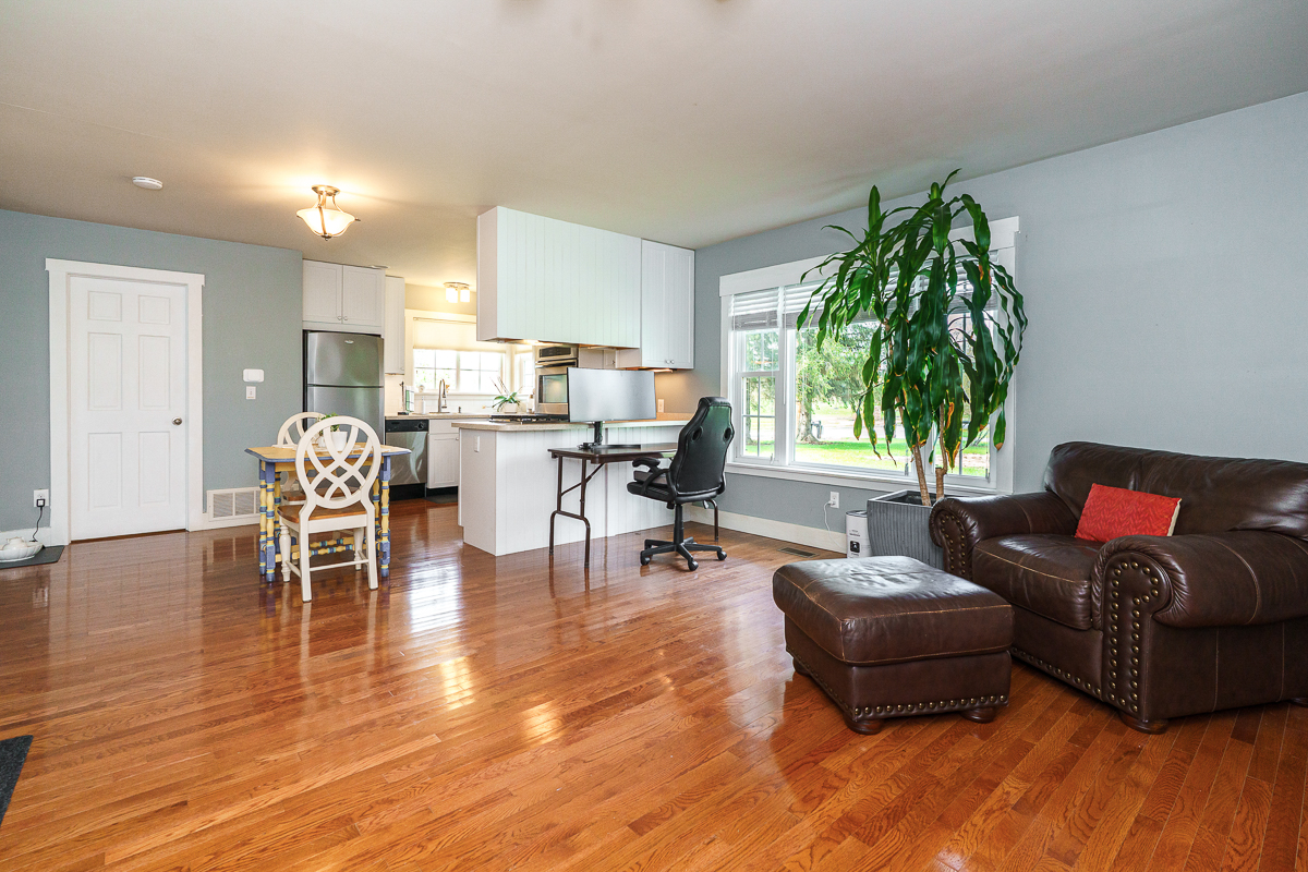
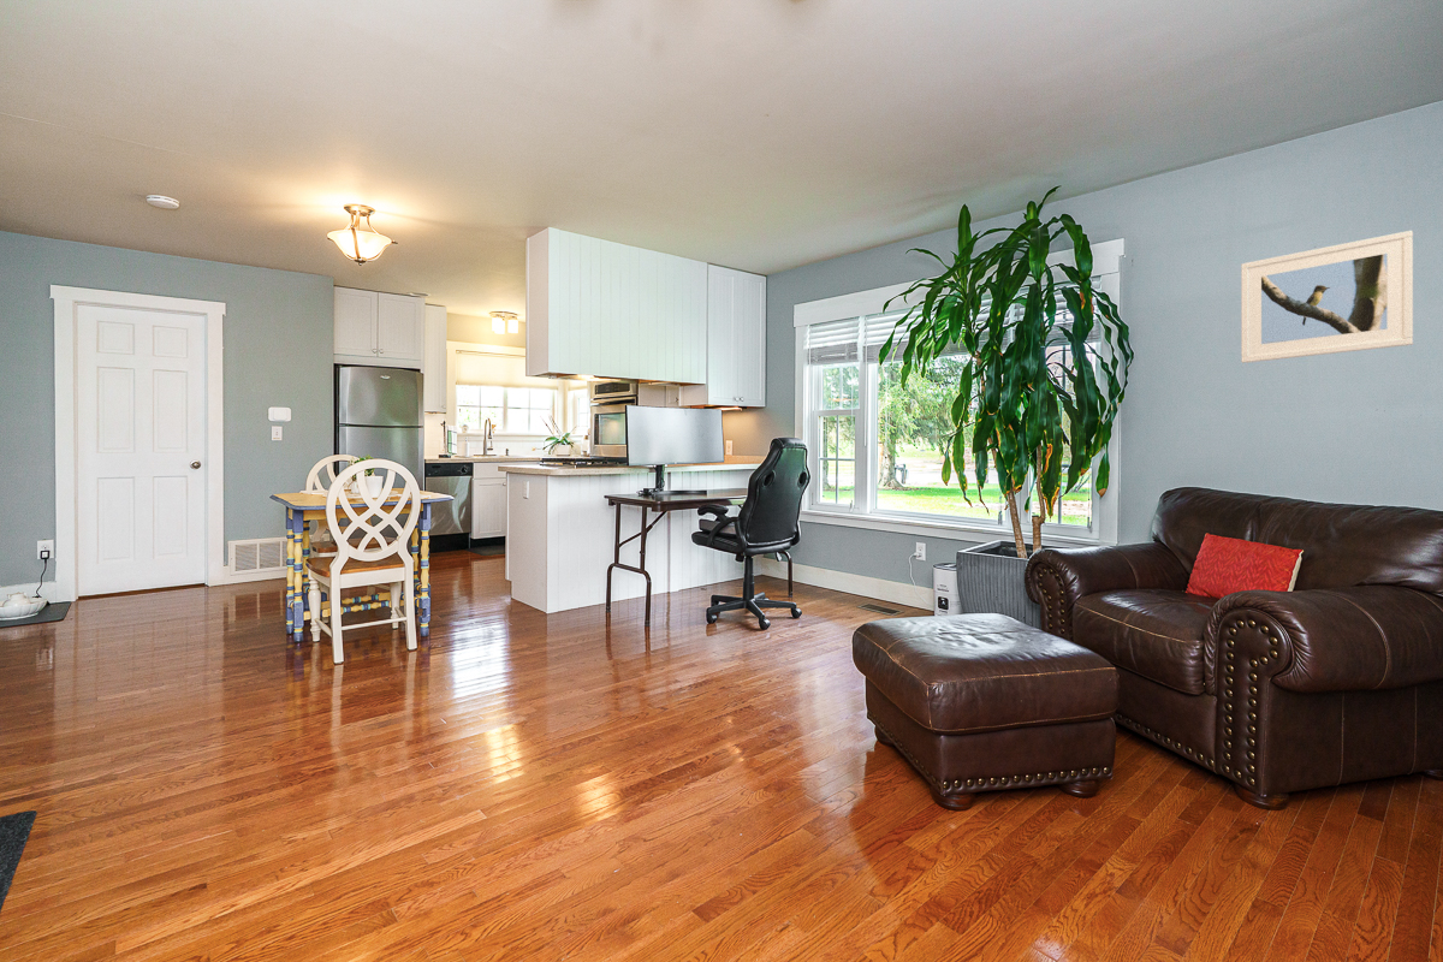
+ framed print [1240,230,1414,364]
